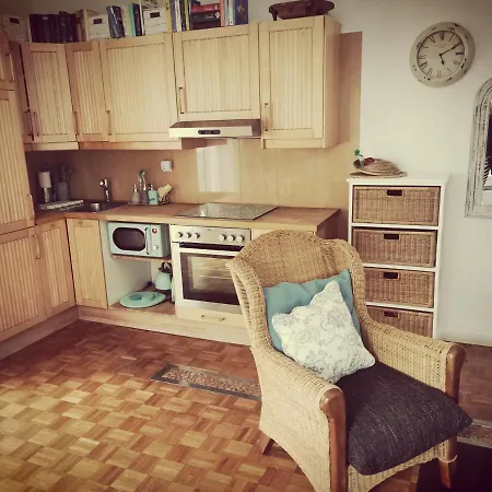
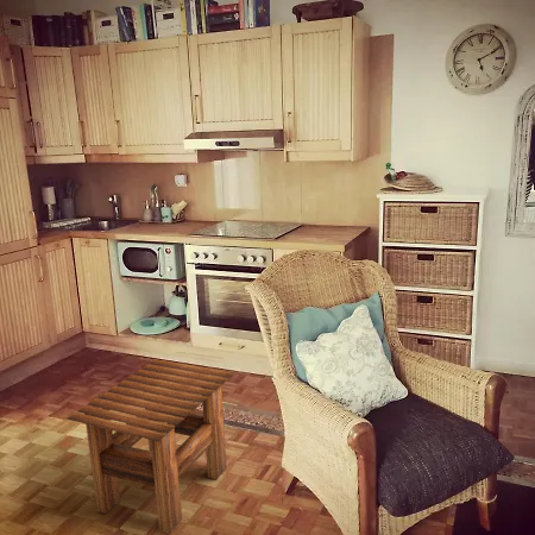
+ side table [64,358,235,535]
